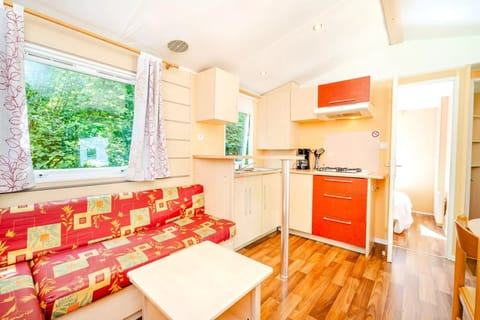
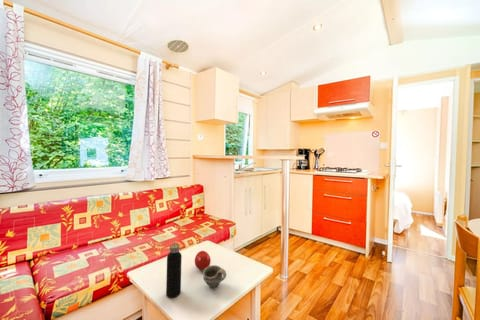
+ water bottle [165,240,183,299]
+ cup [202,264,227,289]
+ fruit [194,250,212,271]
